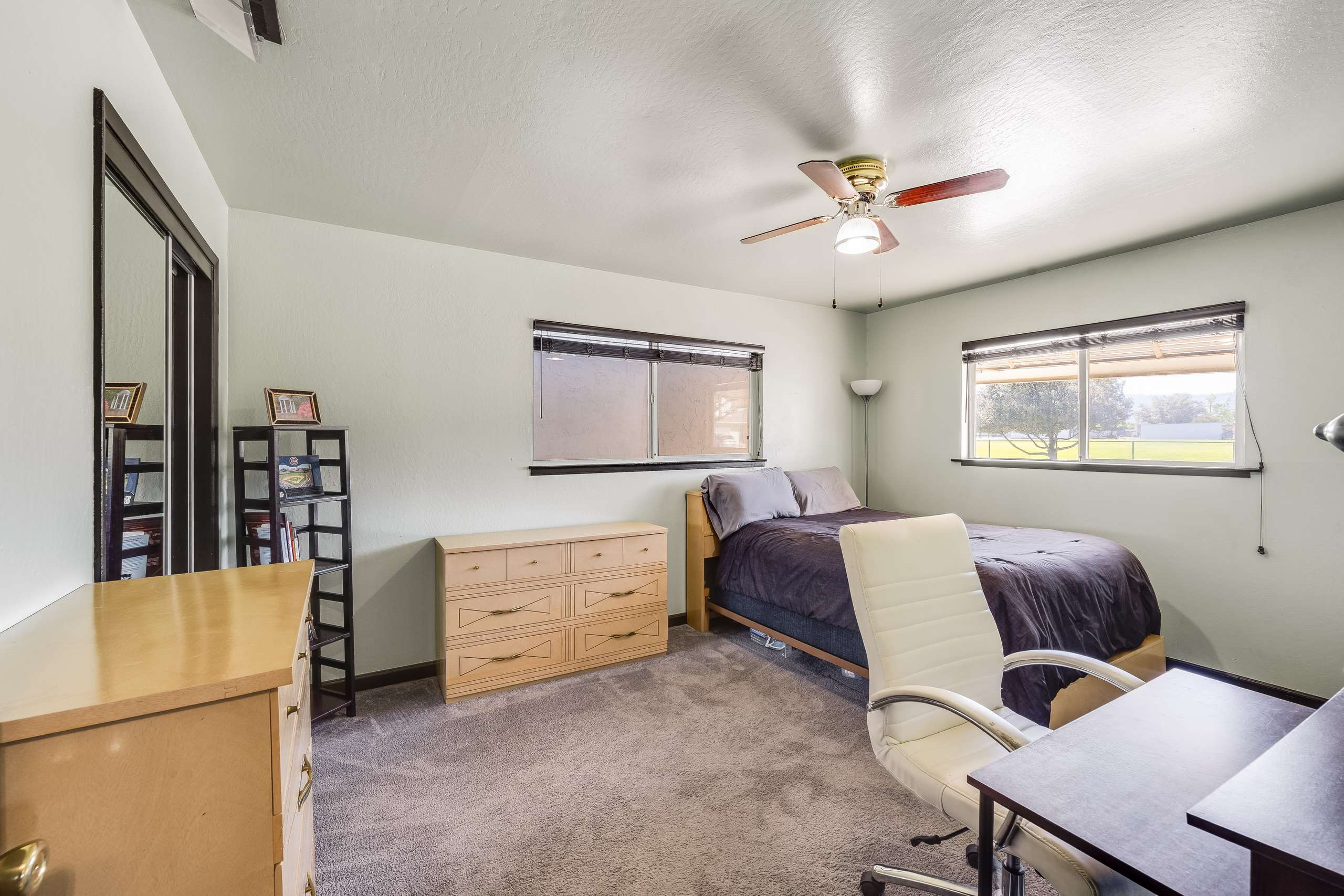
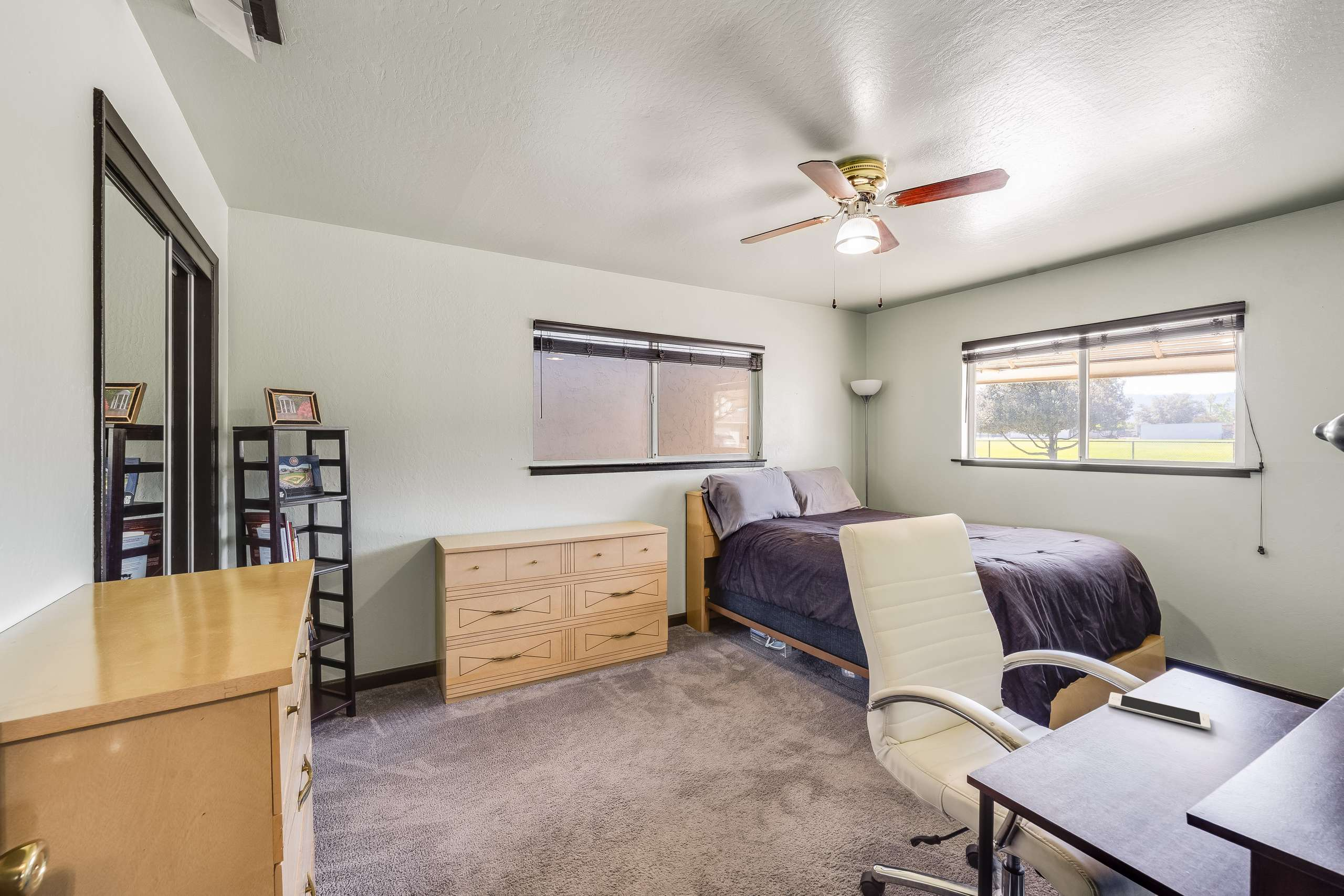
+ cell phone [1108,692,1211,731]
